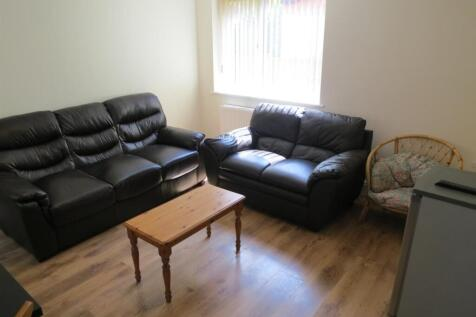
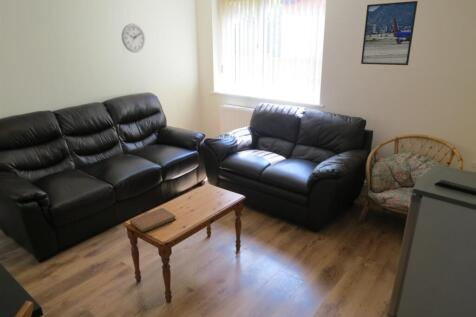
+ wall clock [121,23,146,54]
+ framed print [360,0,419,66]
+ notebook [129,207,177,233]
